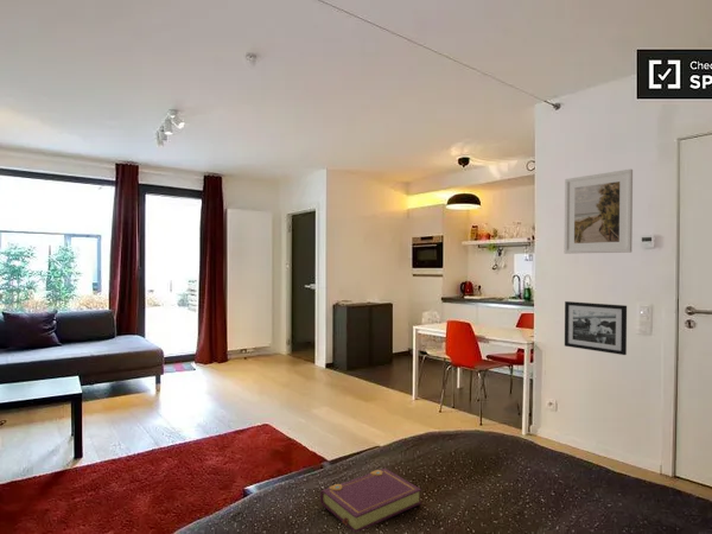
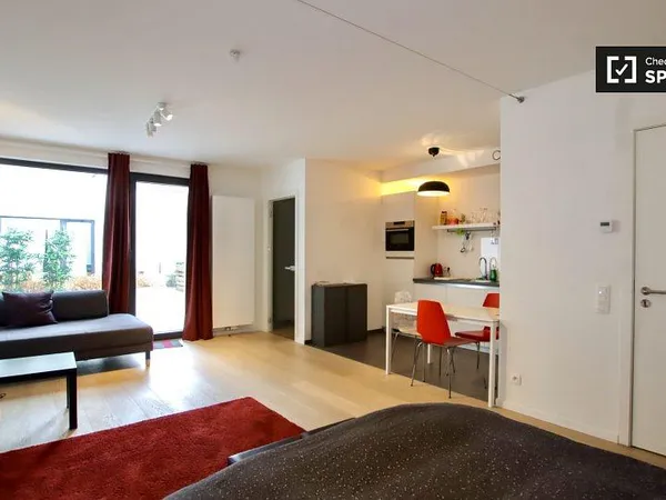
- book [319,468,422,534]
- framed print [562,169,634,255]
- picture frame [564,300,628,356]
